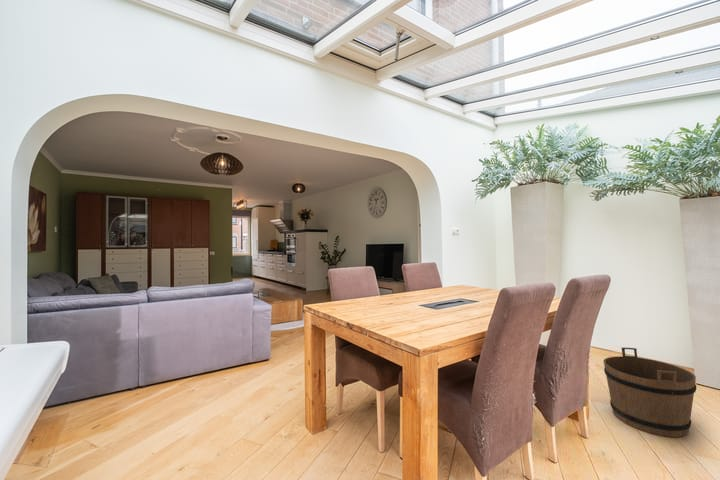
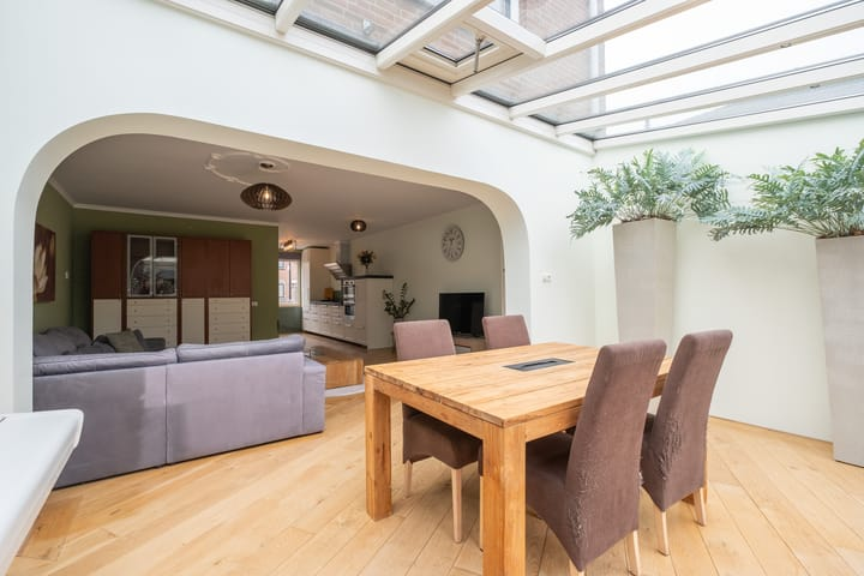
- bucket [602,346,698,438]
